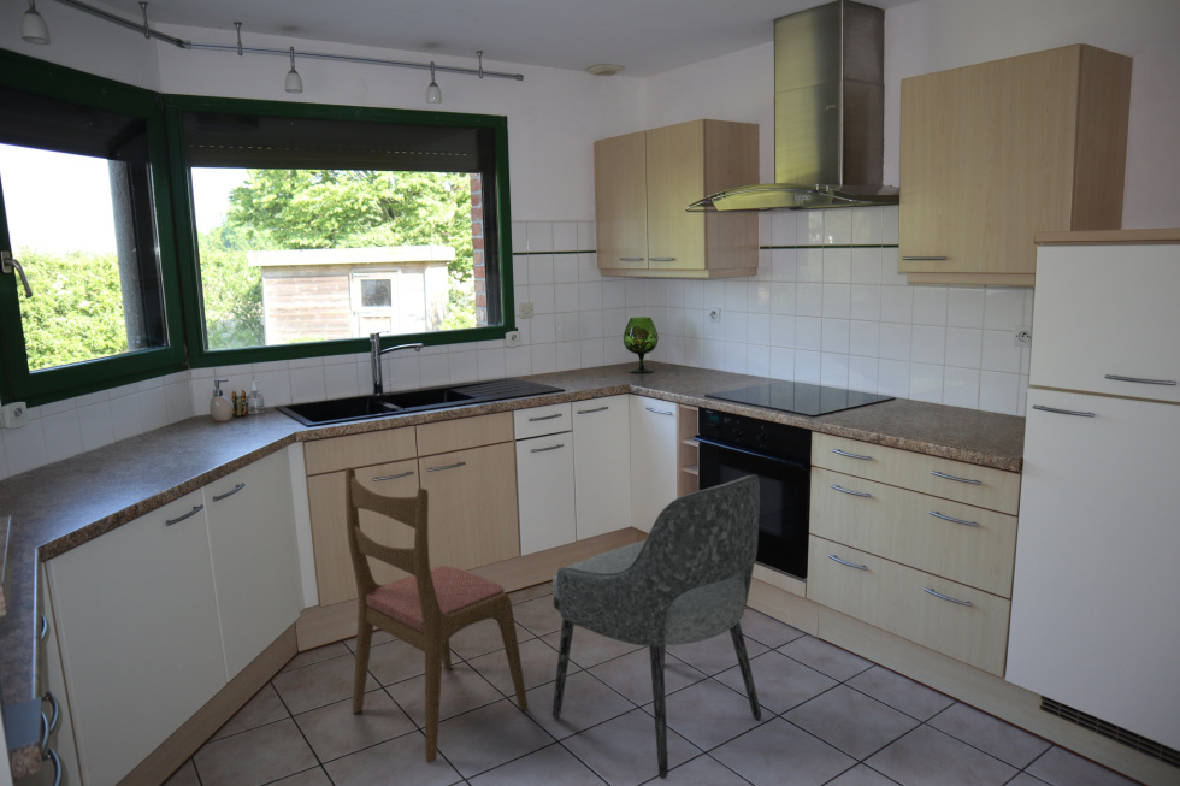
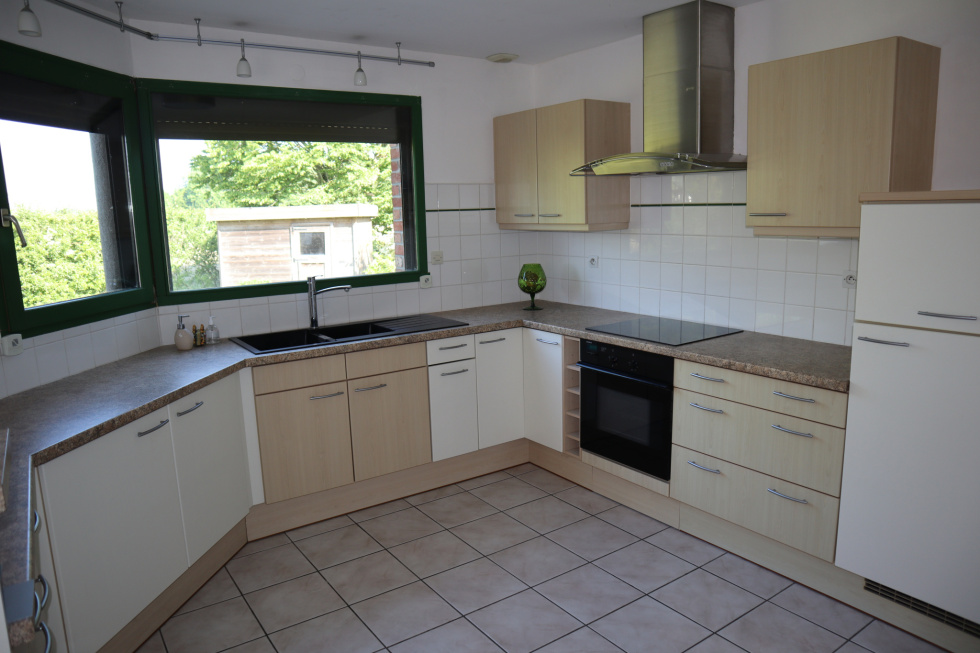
- dining chair [551,473,762,780]
- dining chair [344,466,529,763]
